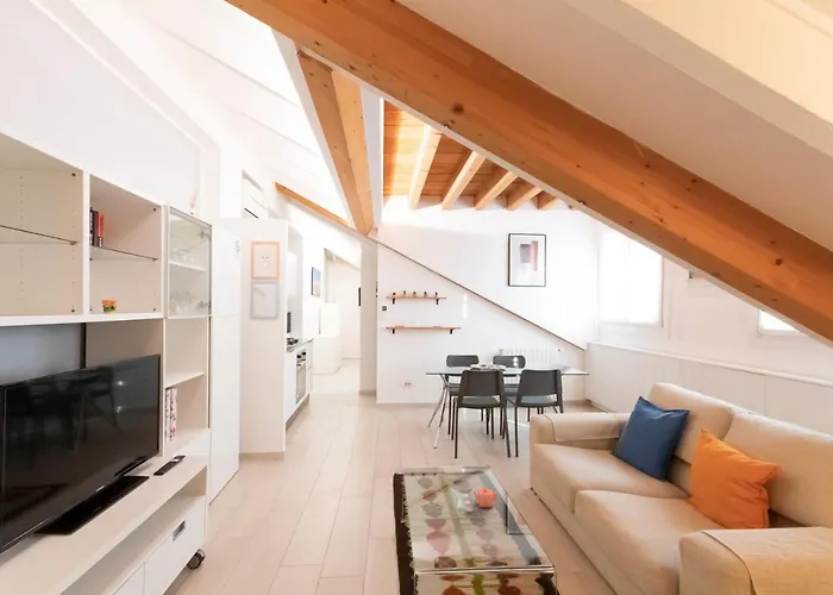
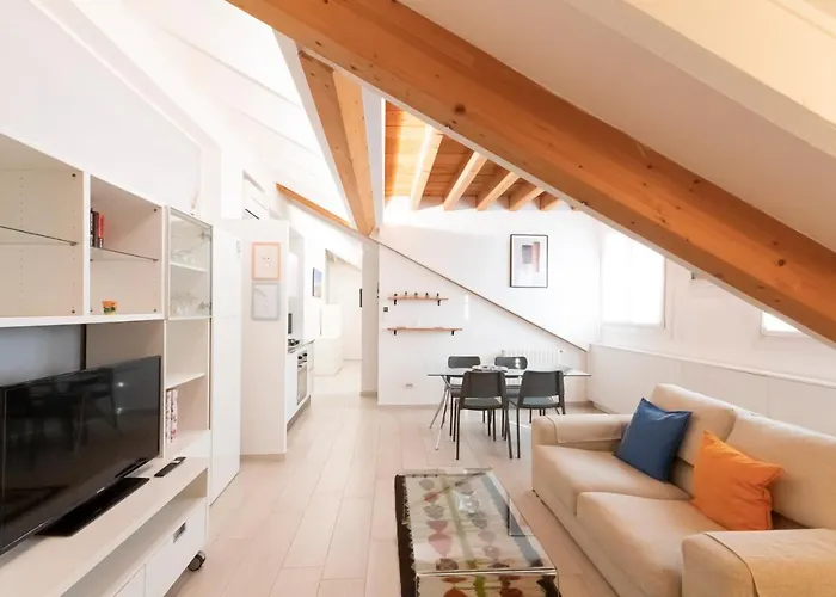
- teapot [470,484,497,508]
